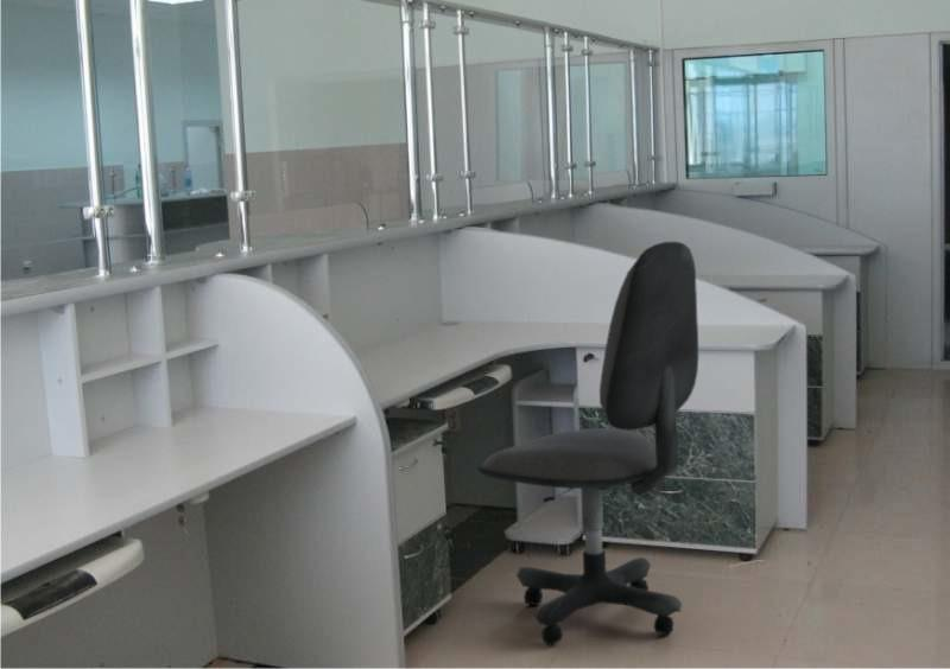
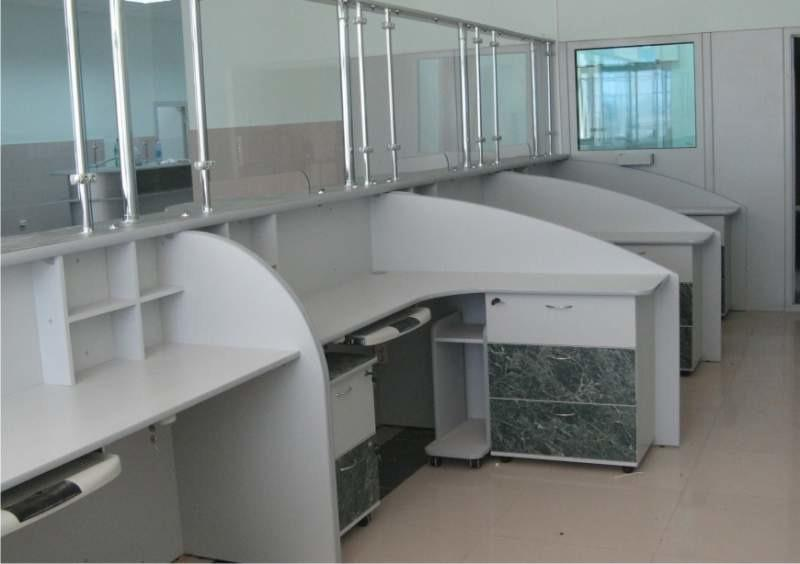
- office chair [476,241,699,646]
